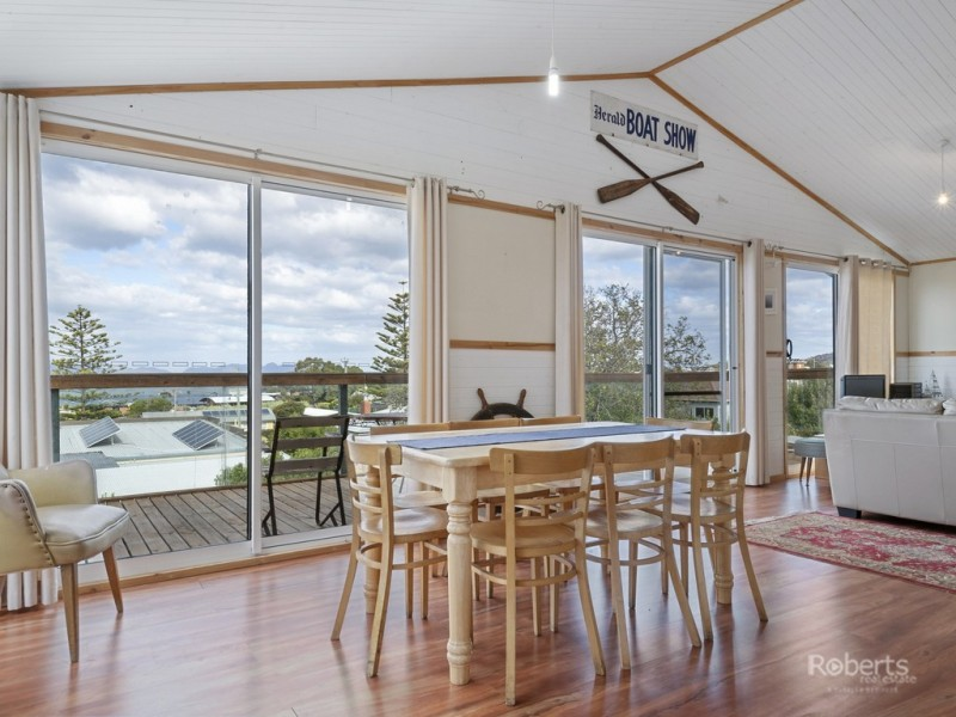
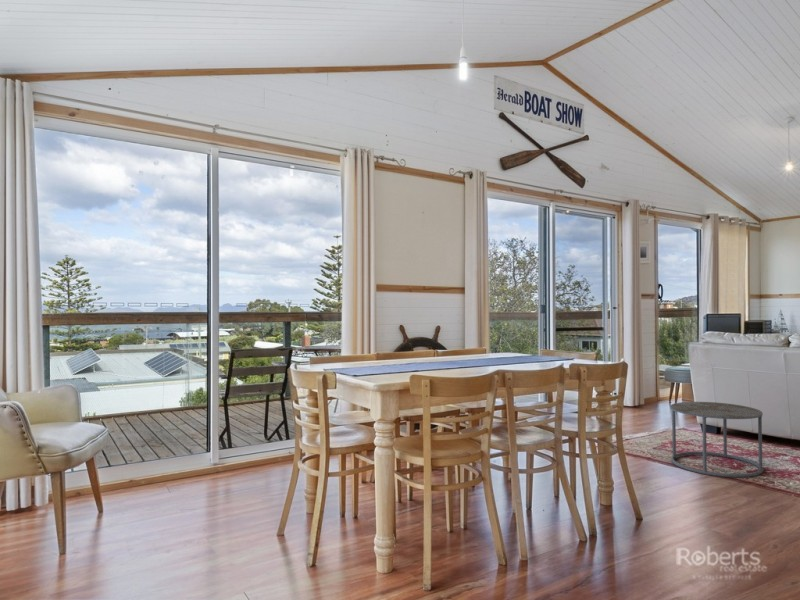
+ side table [669,401,765,478]
